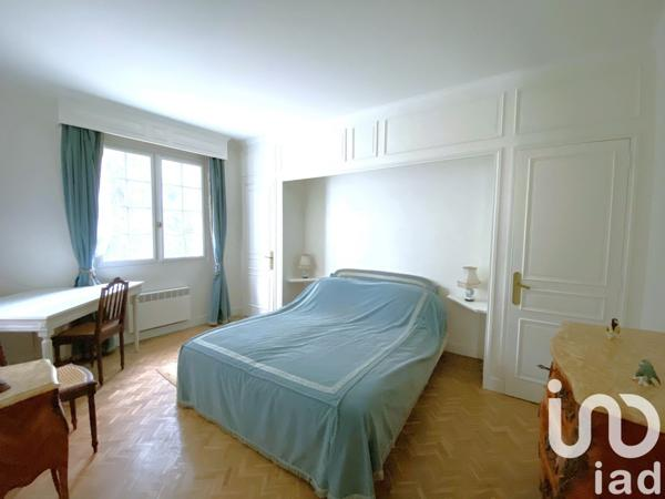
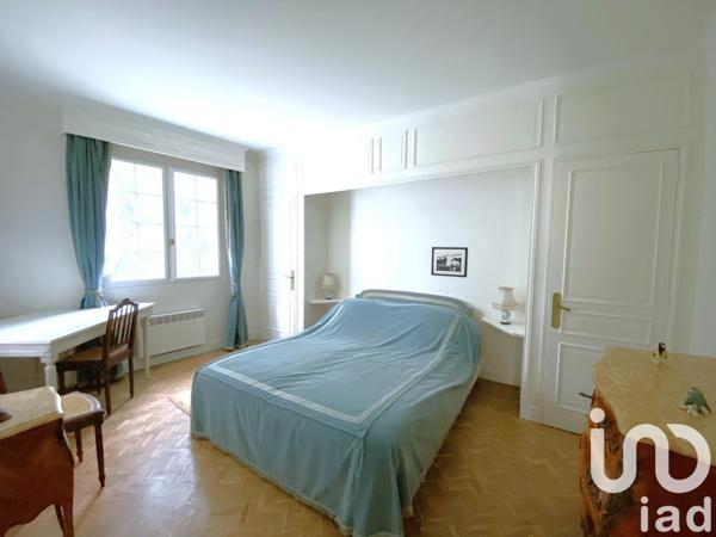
+ picture frame [430,246,469,278]
